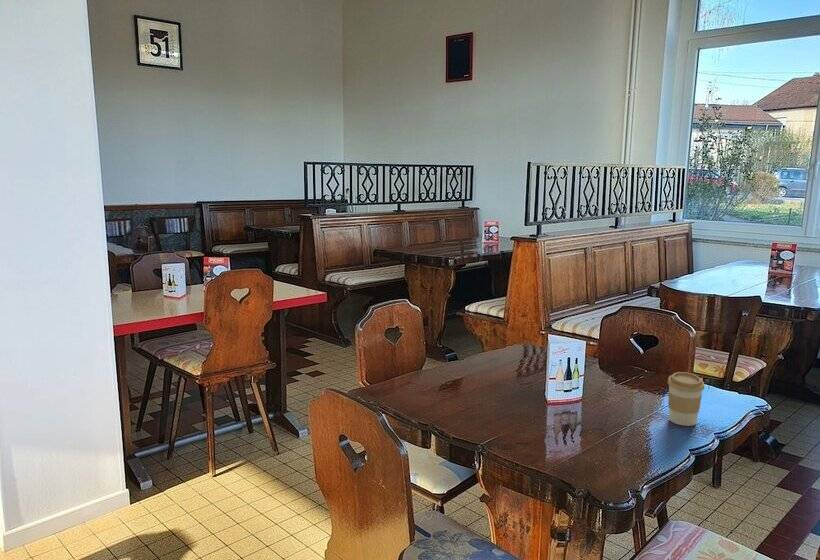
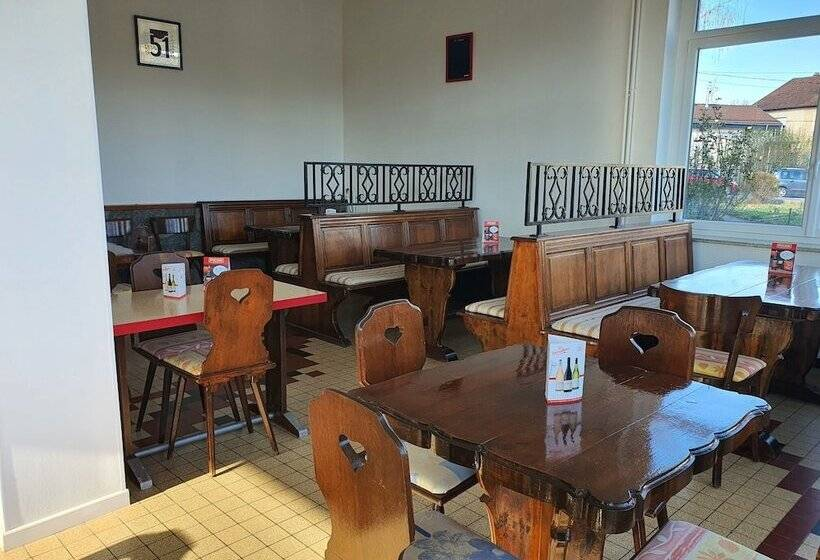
- coffee cup [667,371,705,427]
